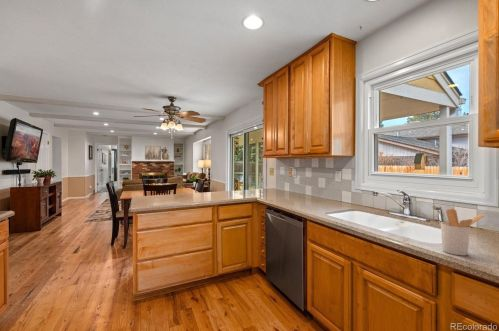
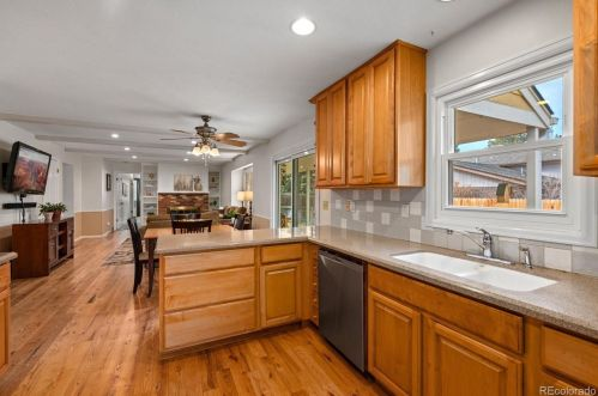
- utensil holder [440,208,485,256]
